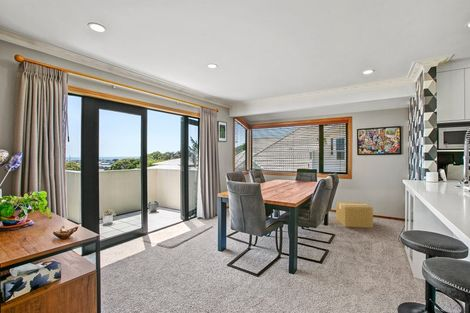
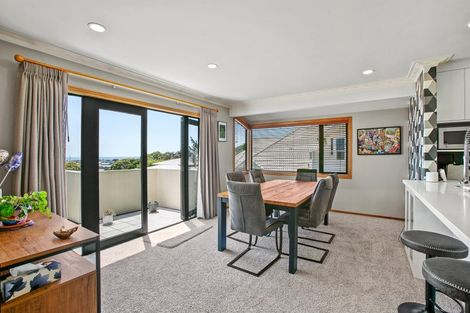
- cardboard box [335,201,374,229]
